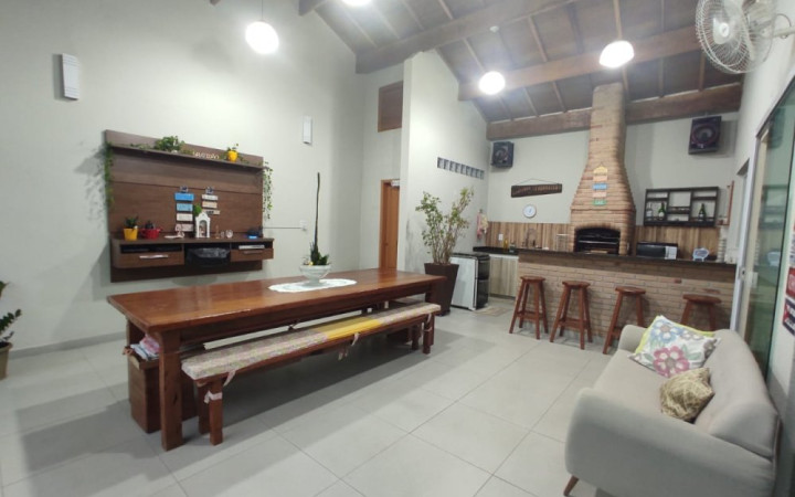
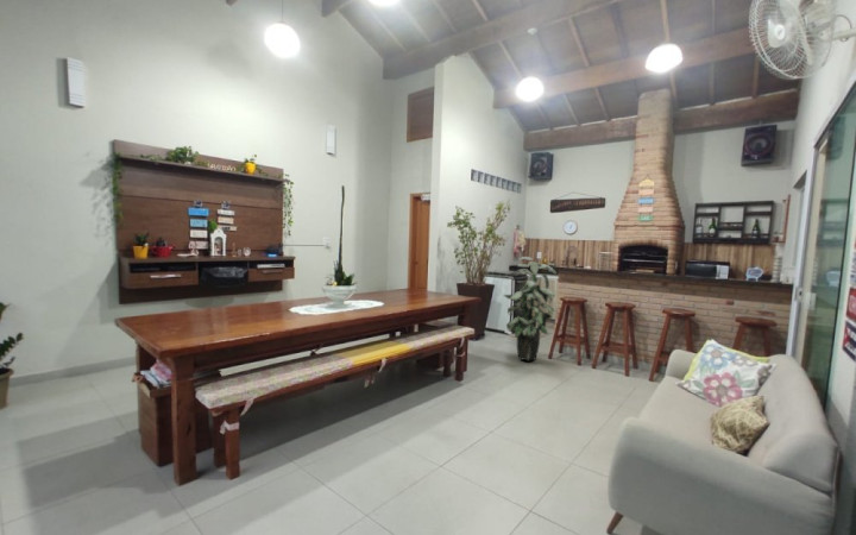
+ indoor plant [502,256,558,361]
